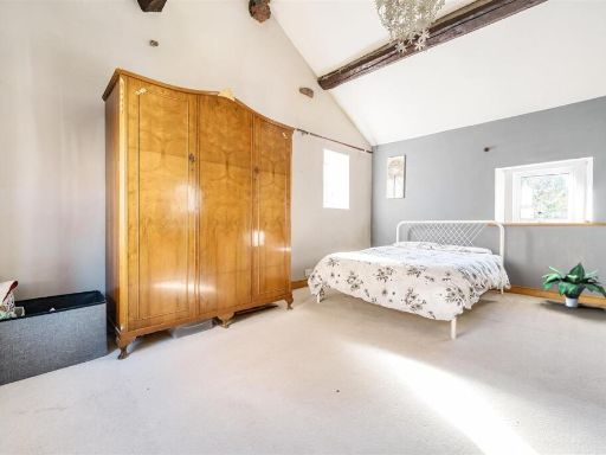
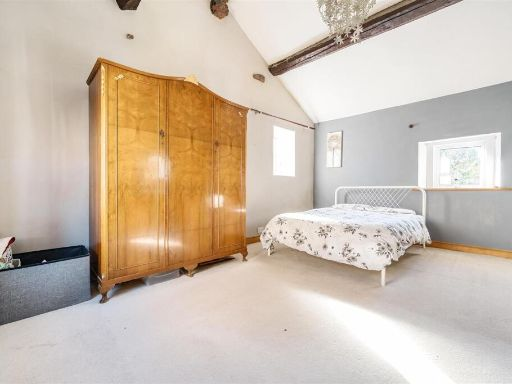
- potted plant [539,261,606,308]
